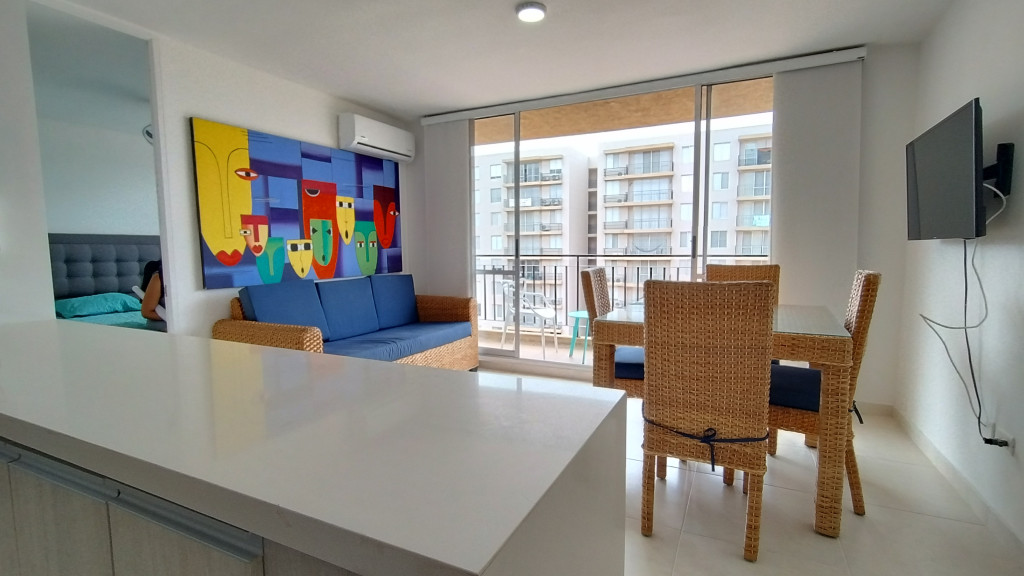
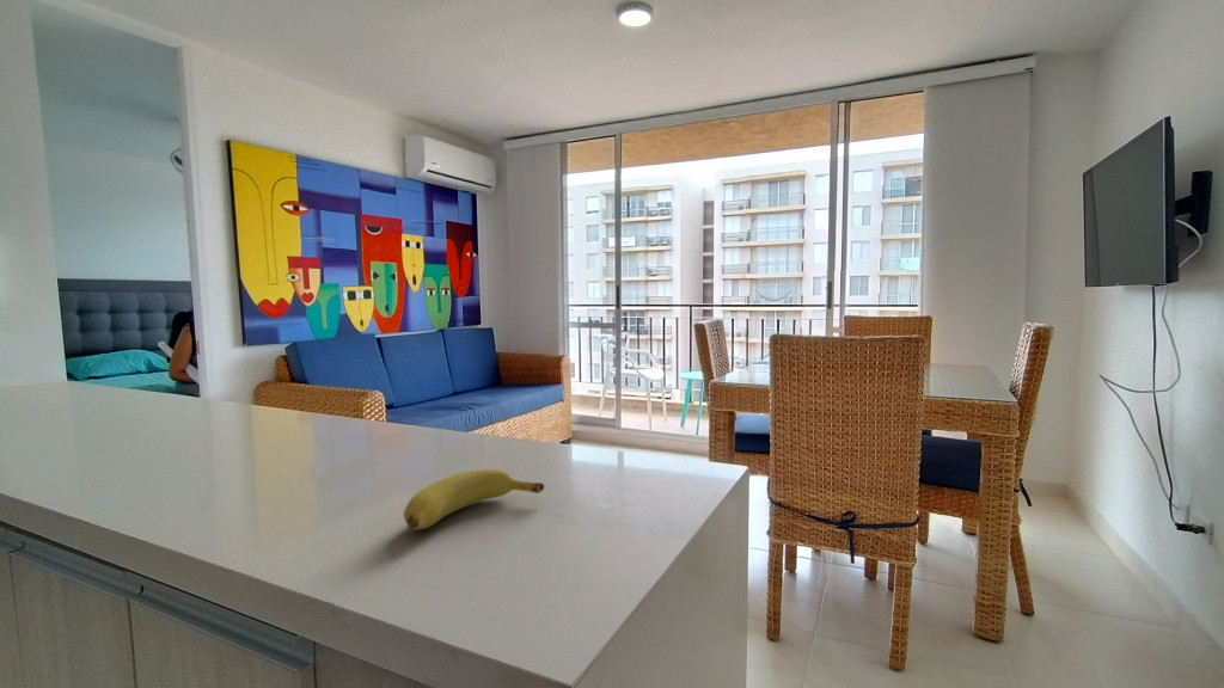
+ banana [403,468,545,532]
